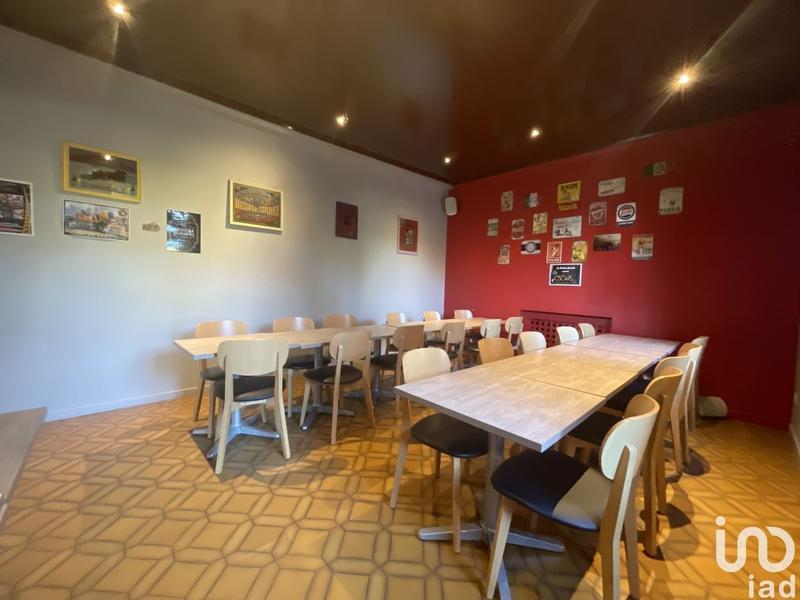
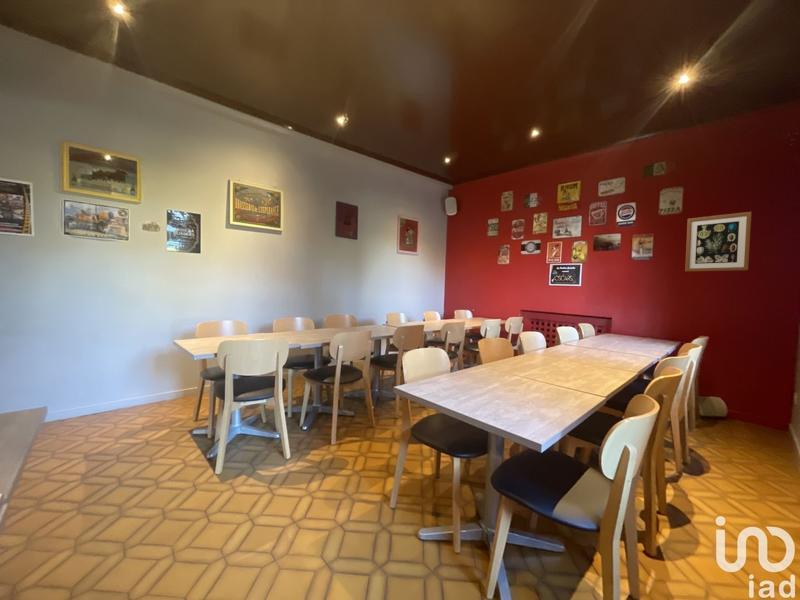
+ wall art [684,211,752,273]
